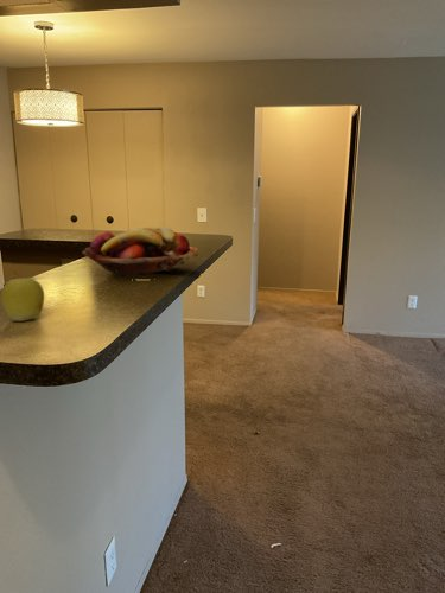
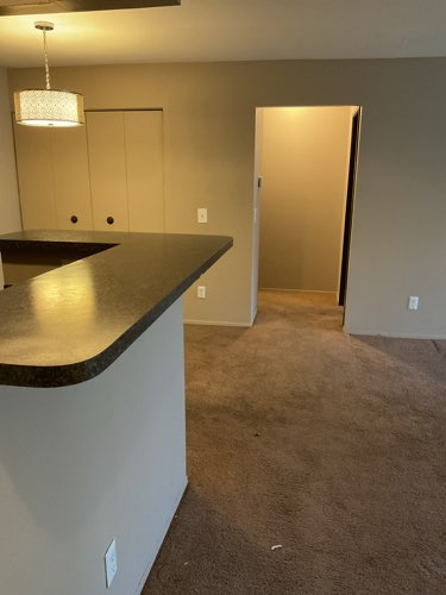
- apple [0,270,45,323]
- fruit basket [81,225,199,280]
